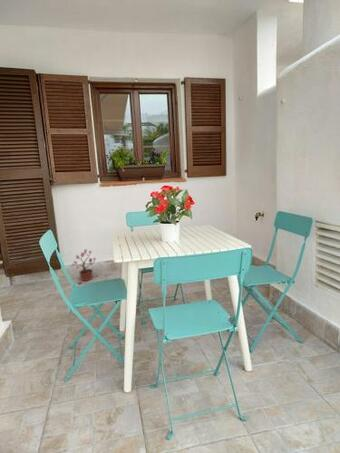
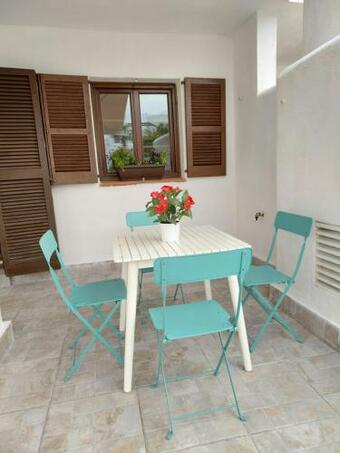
- potted plant [71,248,99,285]
